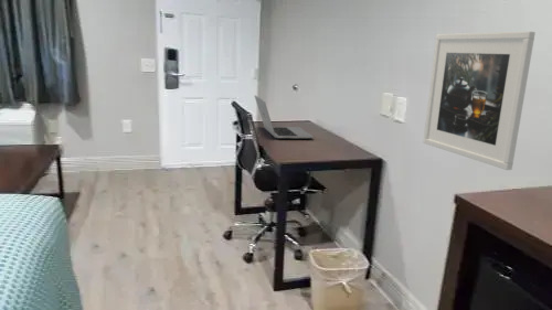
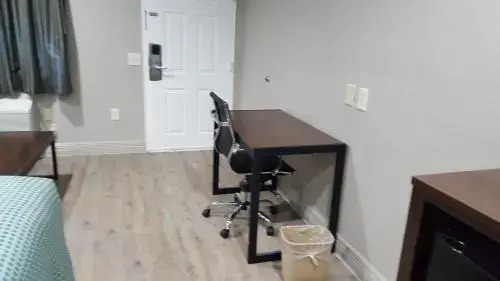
- laptop [253,94,315,139]
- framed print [422,31,537,171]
